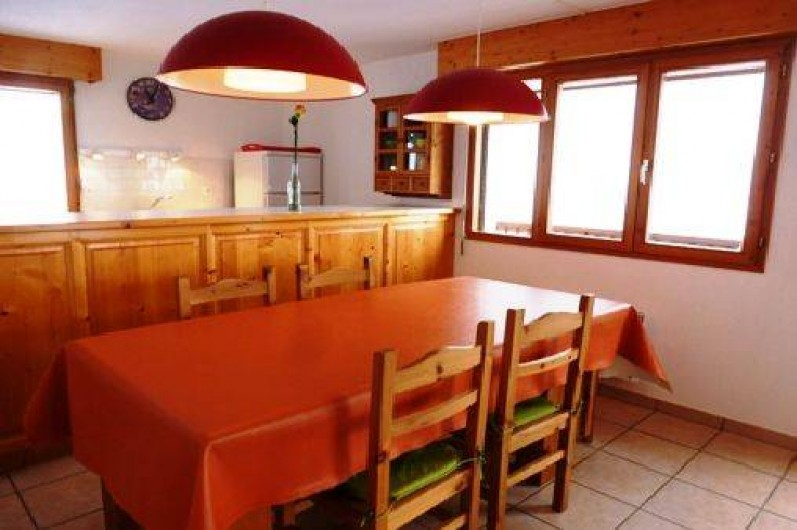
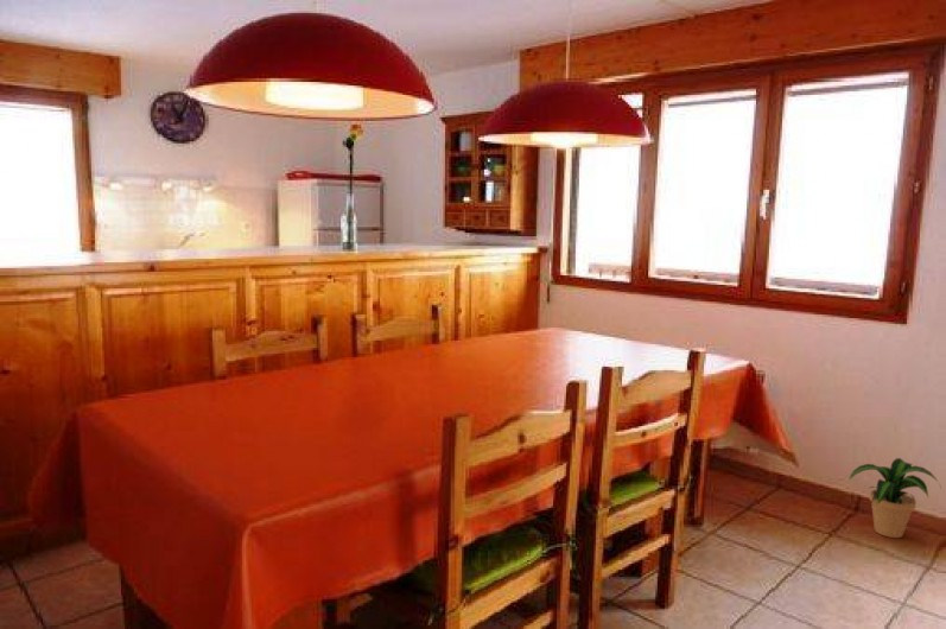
+ potted plant [847,457,942,539]
